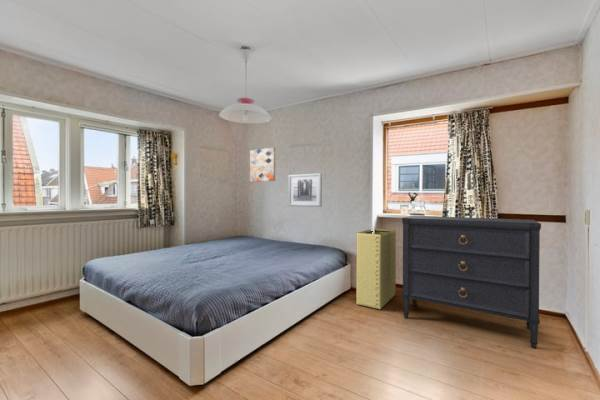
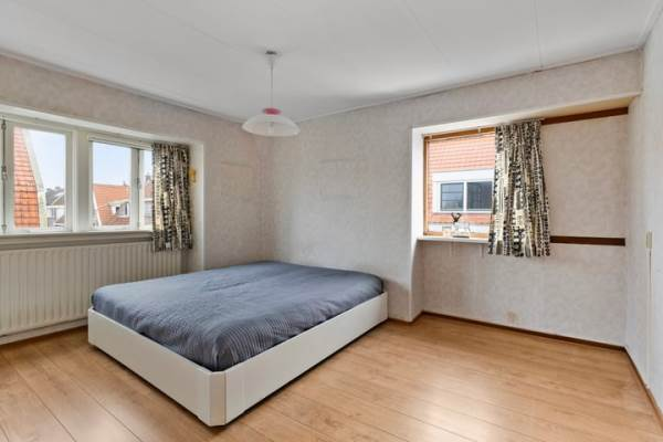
- wall art [287,172,323,208]
- dresser [401,215,542,349]
- wall art [249,146,276,183]
- laundry hamper [355,228,397,311]
